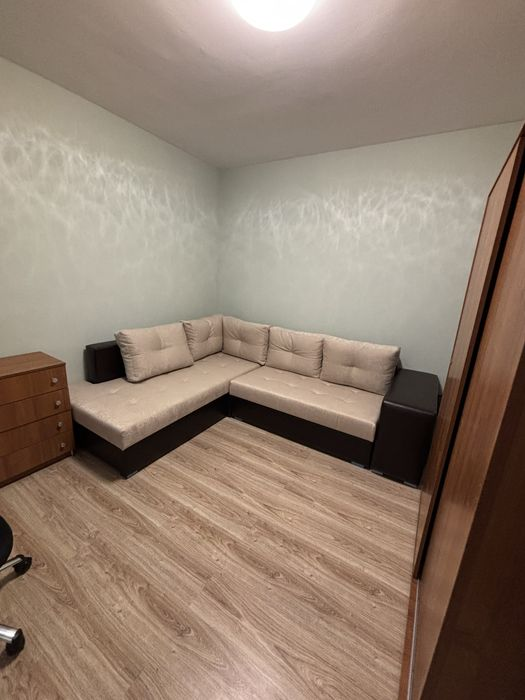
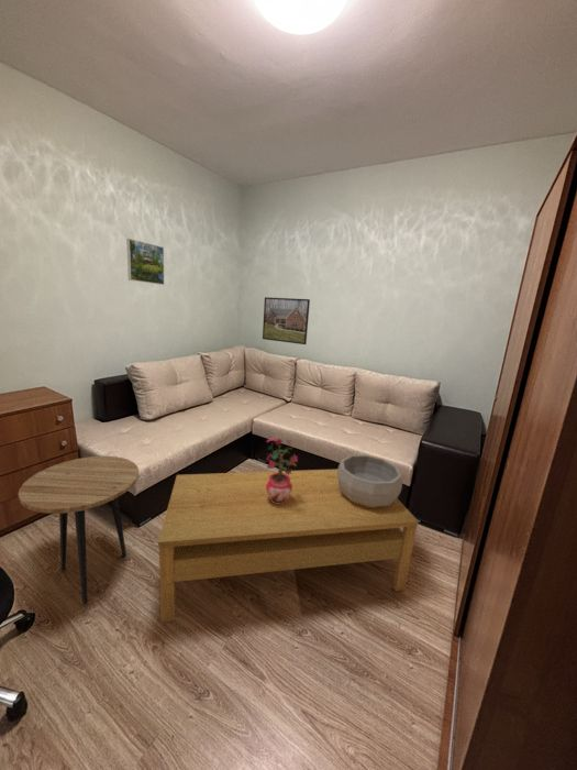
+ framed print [125,238,165,286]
+ potted plant [266,437,299,504]
+ decorative bowl [336,454,403,507]
+ coffee table [157,469,420,624]
+ side table [18,455,140,606]
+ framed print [262,296,311,345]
